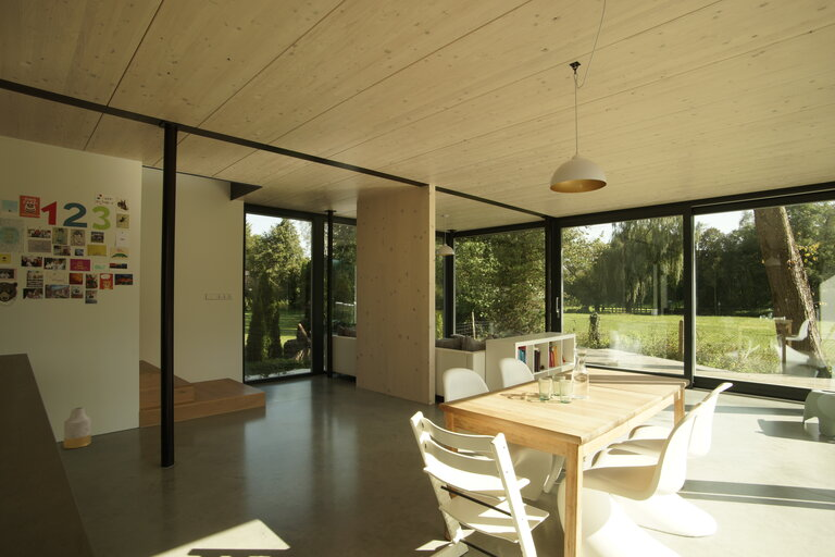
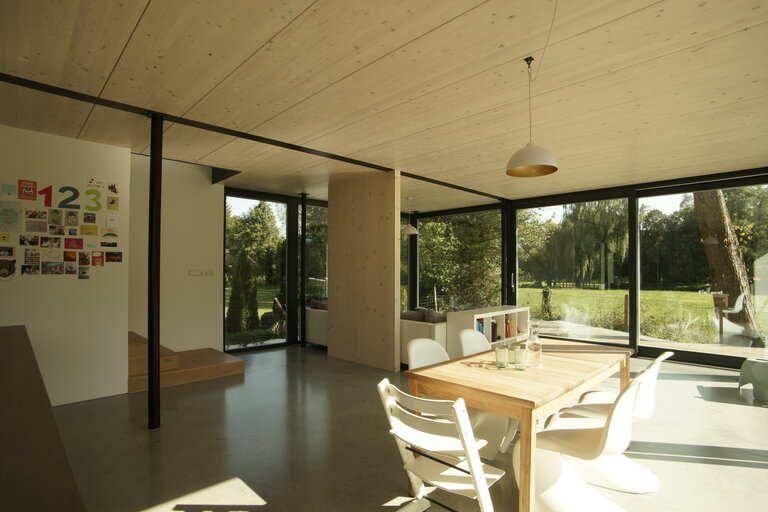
- vase [63,407,92,449]
